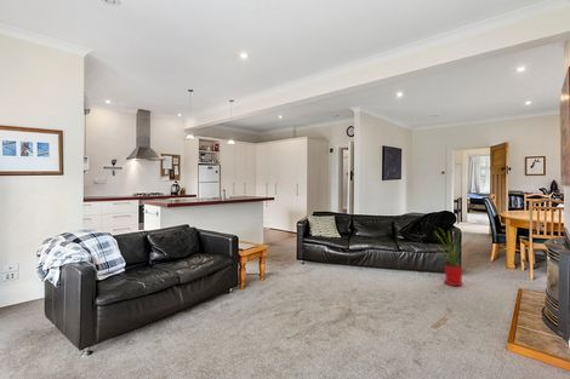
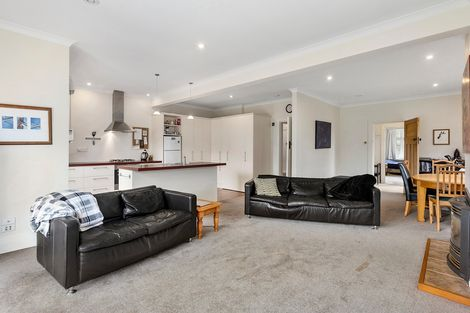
- house plant [433,226,479,287]
